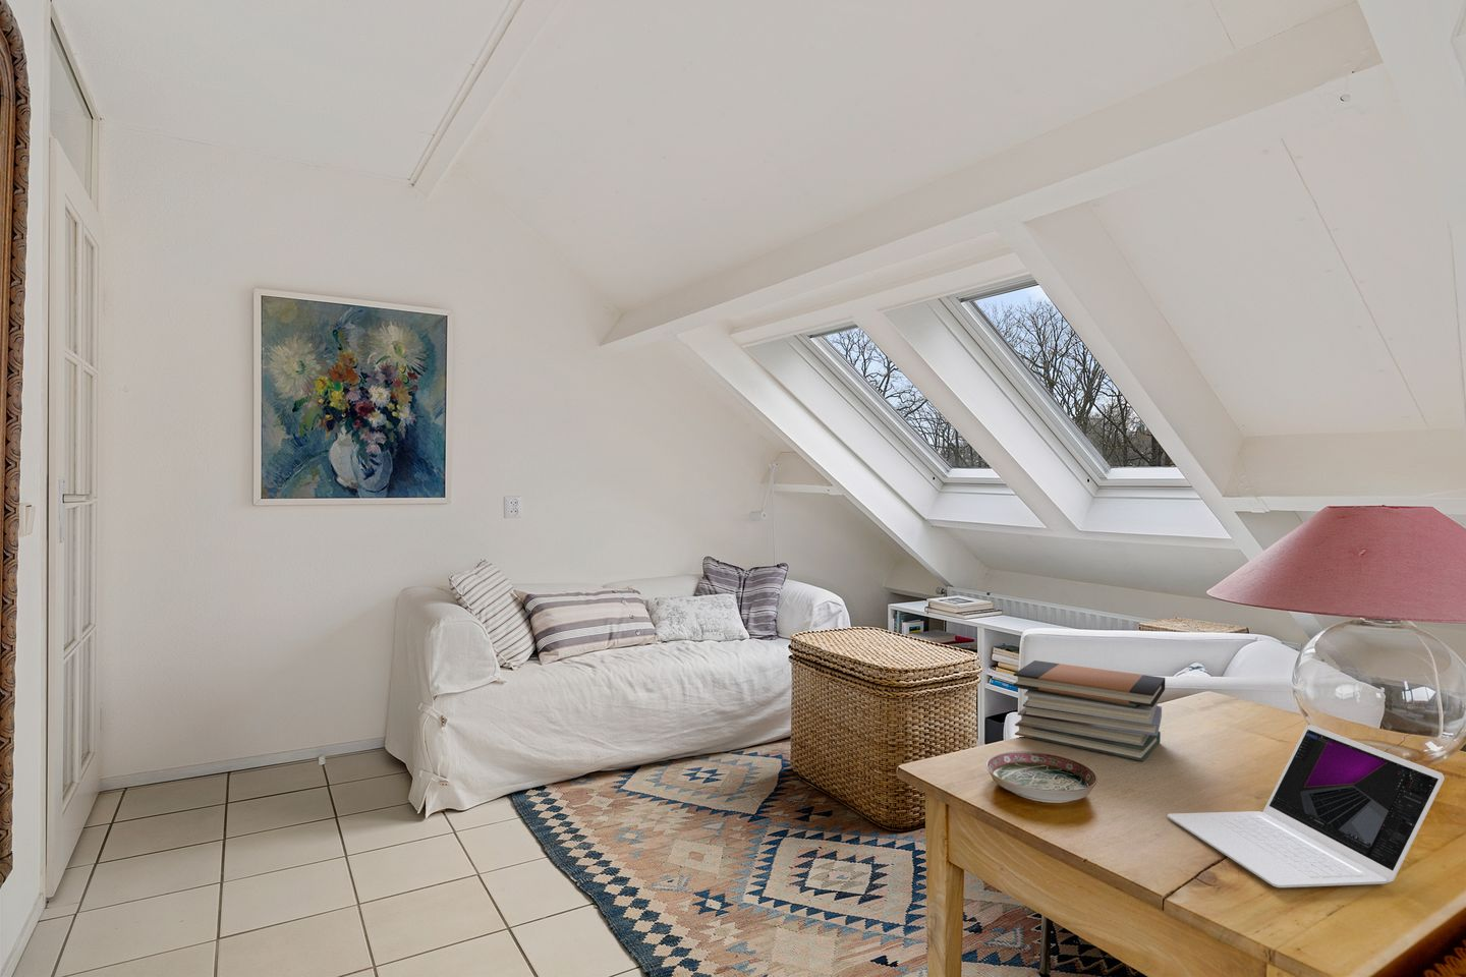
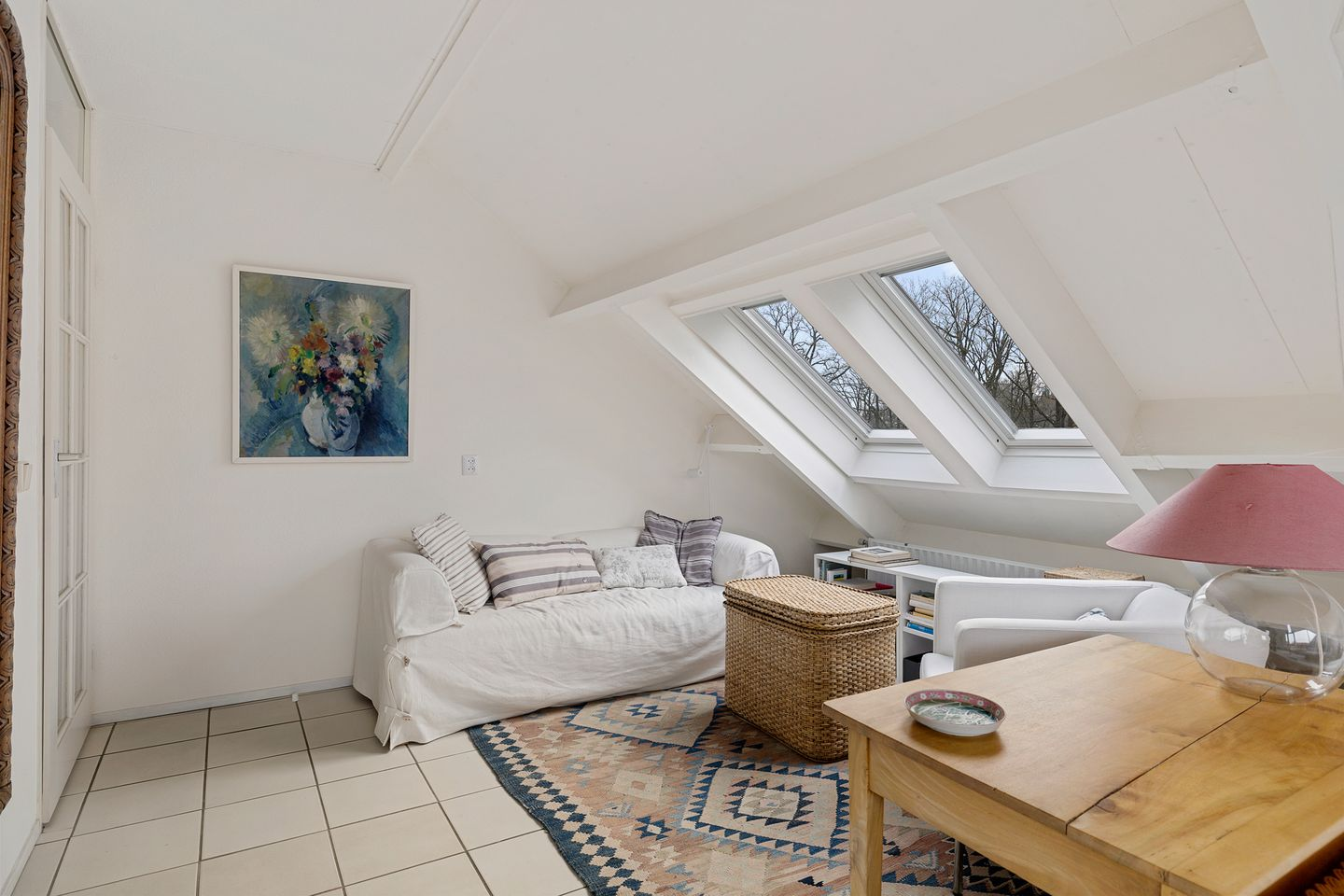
- laptop [1167,724,1445,889]
- book stack [1012,660,1167,762]
